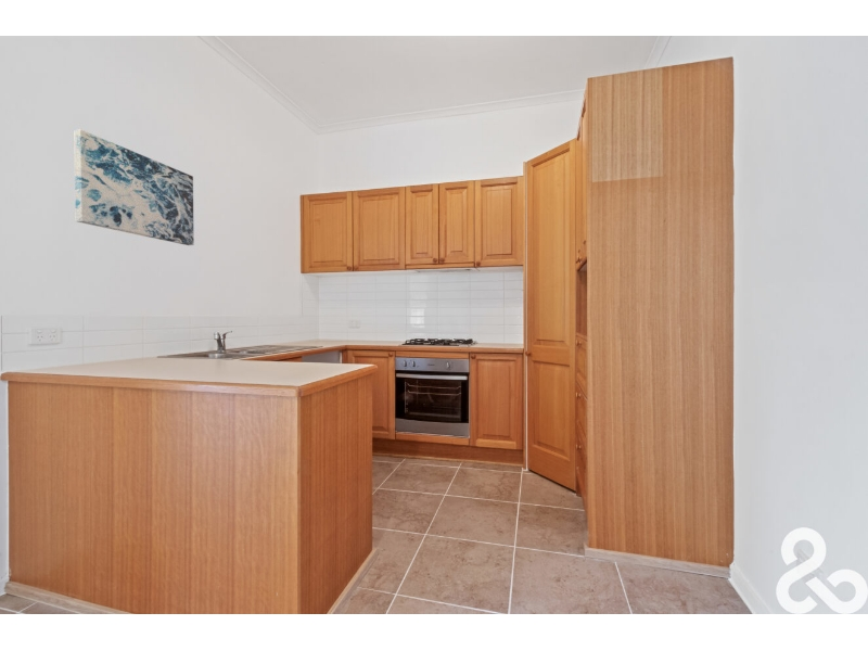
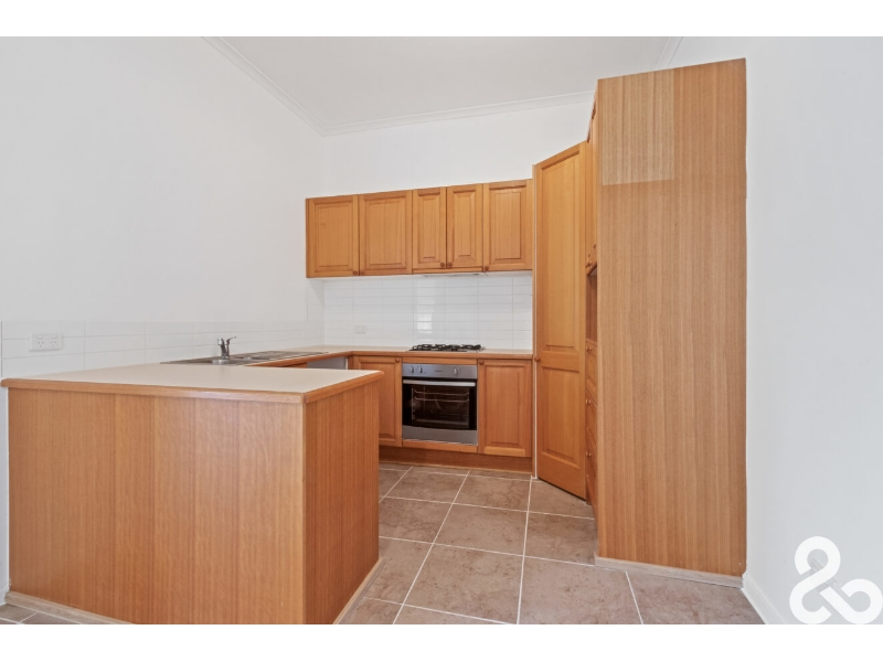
- wall art [74,129,195,246]
